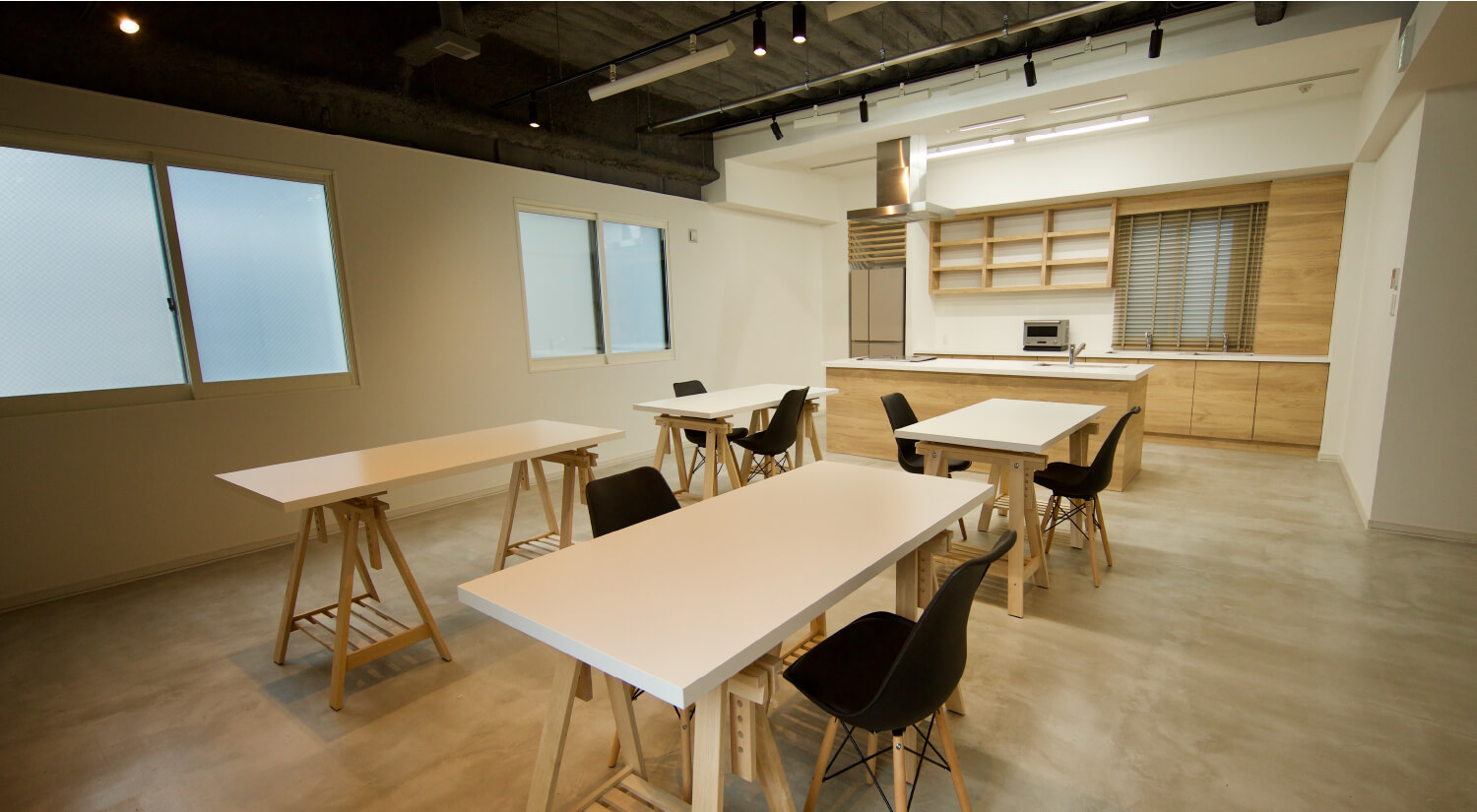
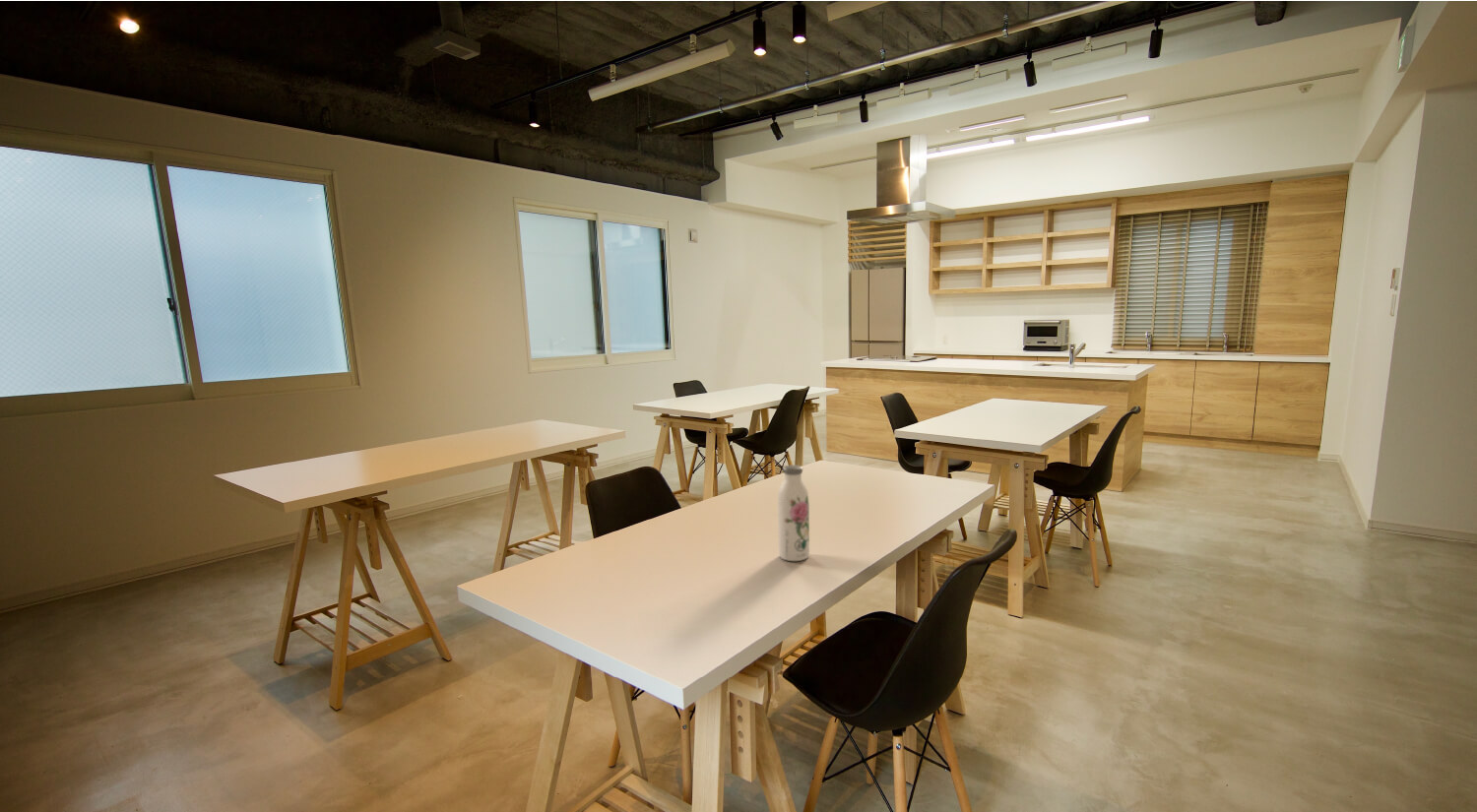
+ water bottle [777,464,810,562]
